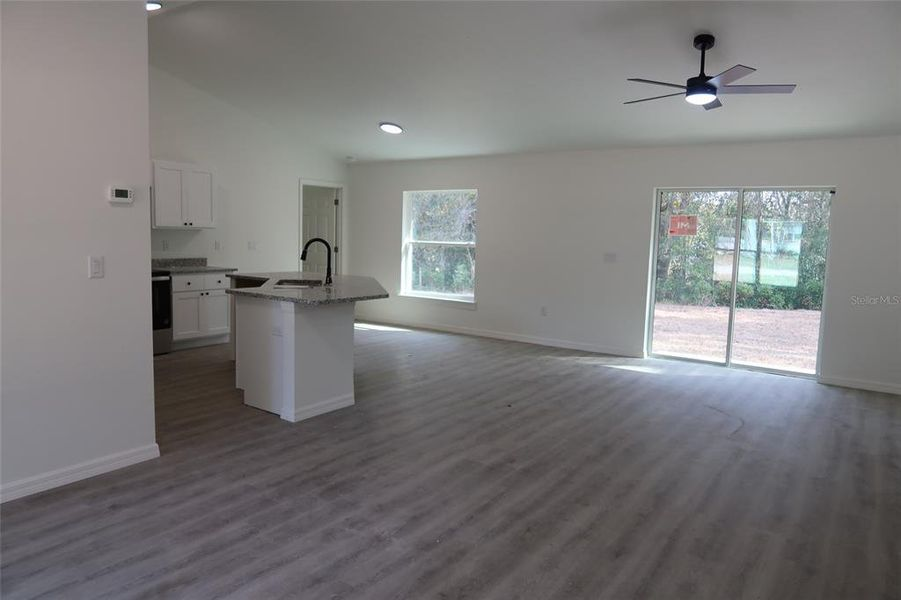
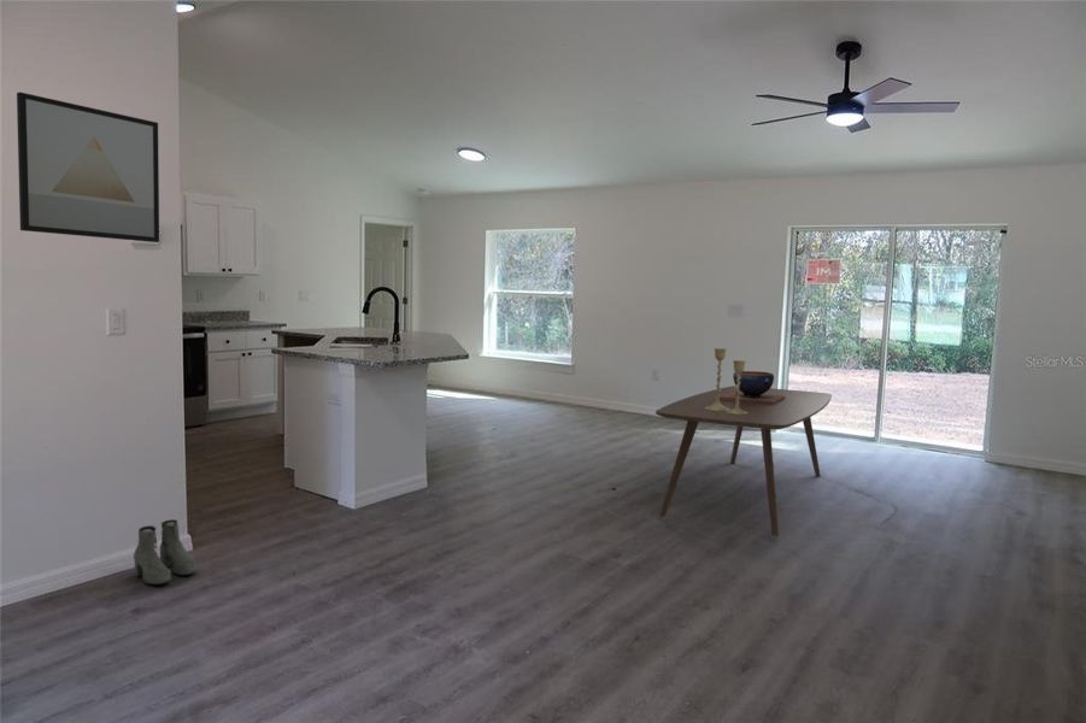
+ boots [133,518,198,586]
+ decorative bowl [720,370,785,405]
+ dining table [654,384,833,537]
+ wall art [16,90,160,243]
+ candlestick [705,347,747,415]
